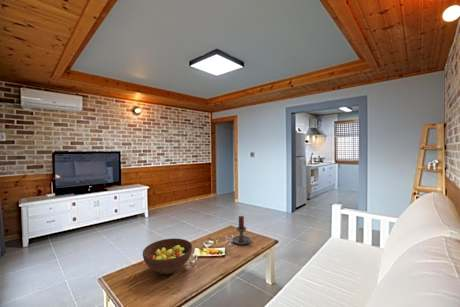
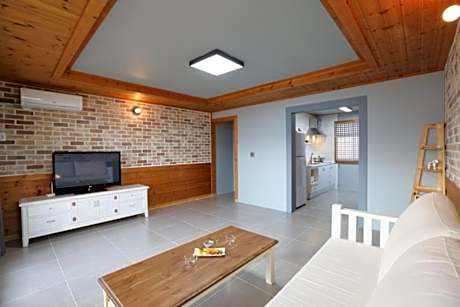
- candle holder [231,215,254,246]
- fruit bowl [142,238,193,275]
